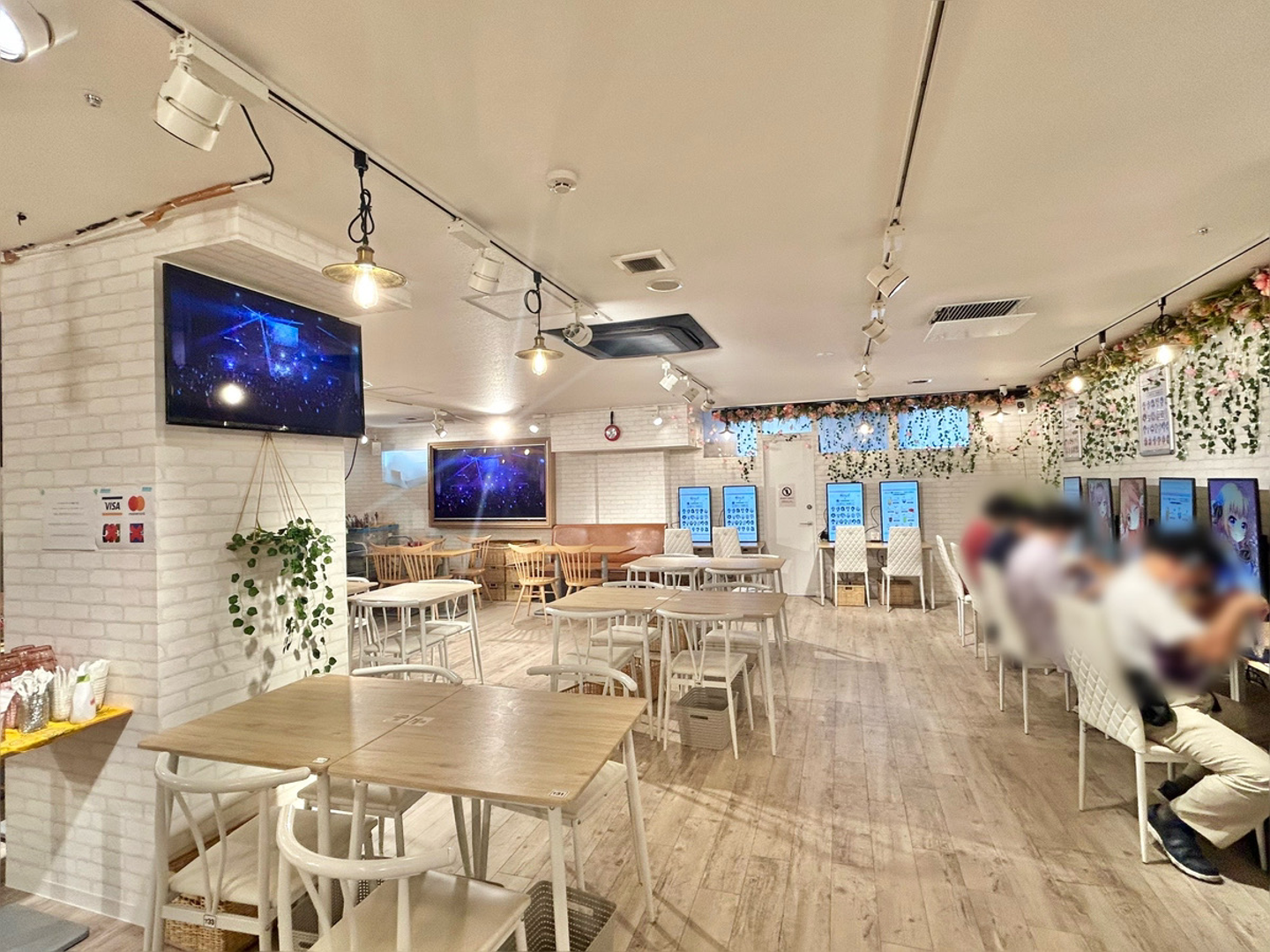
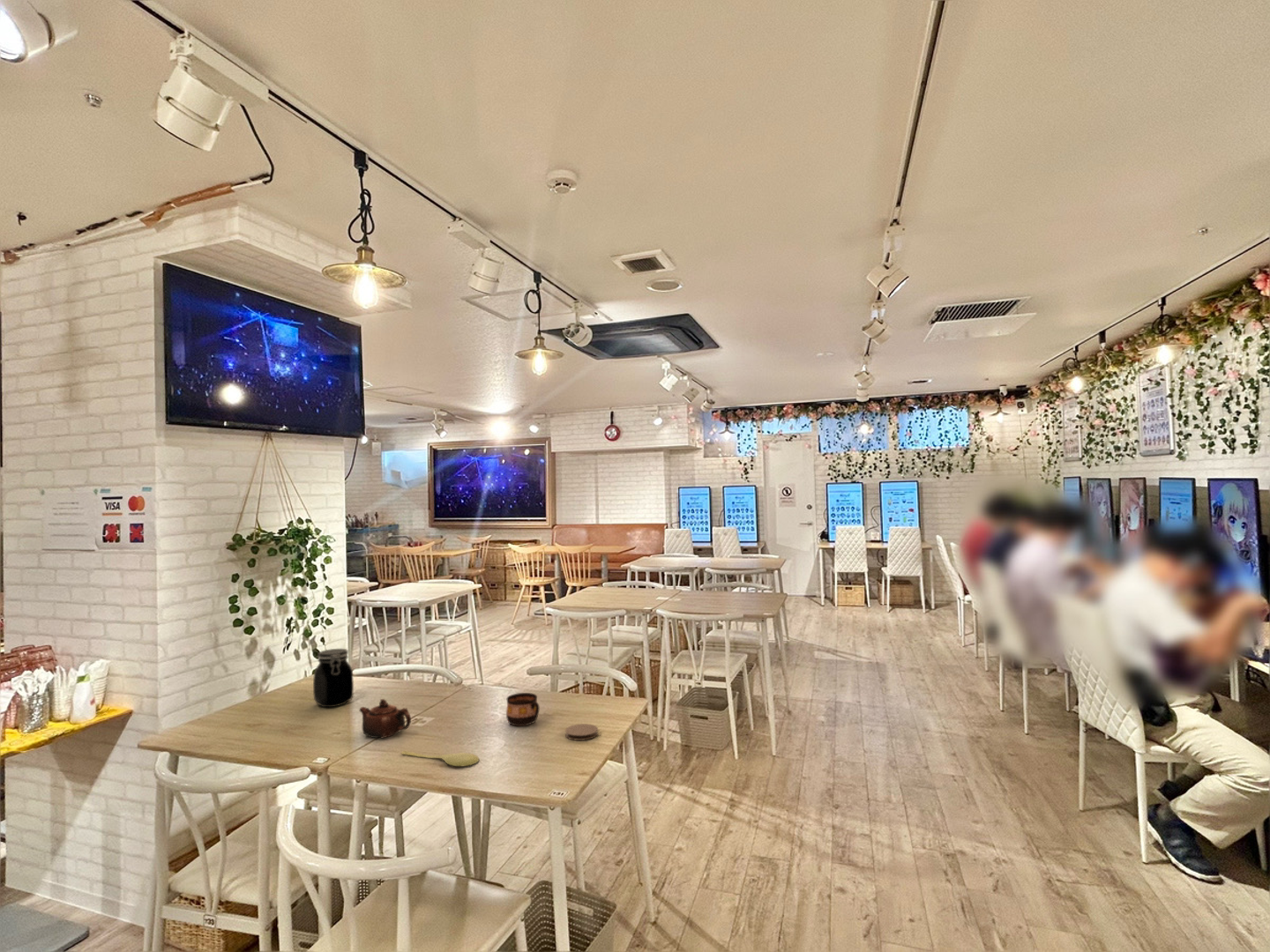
+ jar [312,648,355,708]
+ spoon [400,750,480,767]
+ cup [505,692,541,726]
+ teapot [358,698,412,739]
+ coaster [564,723,599,741]
